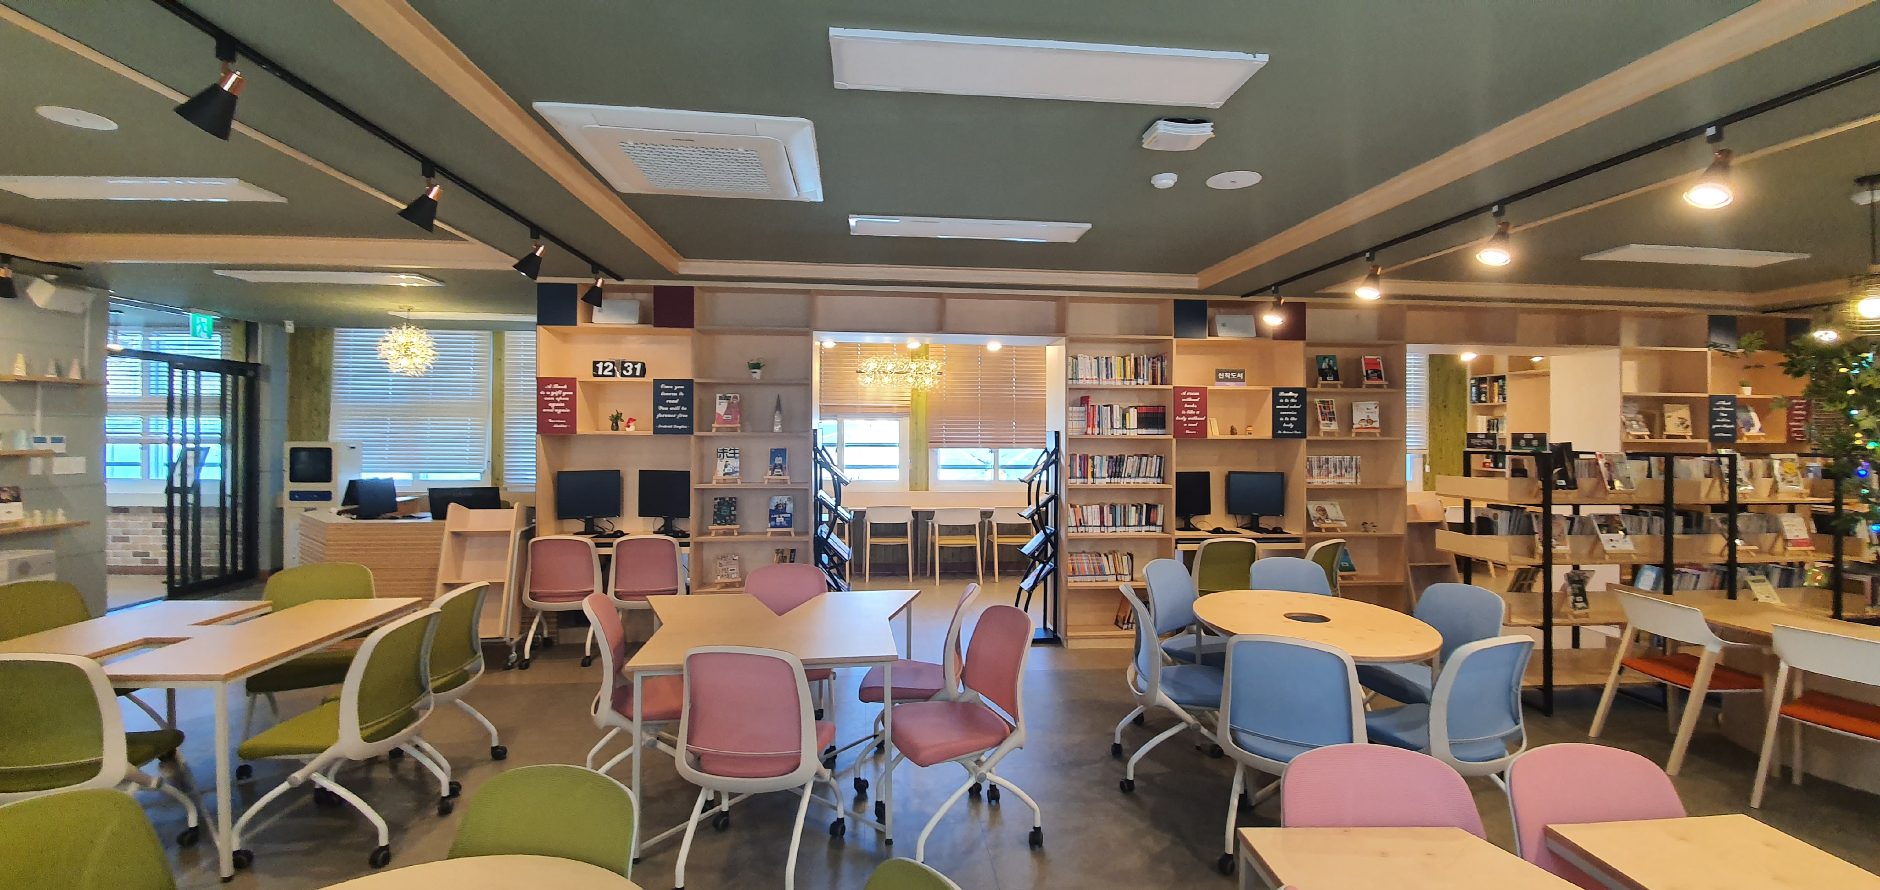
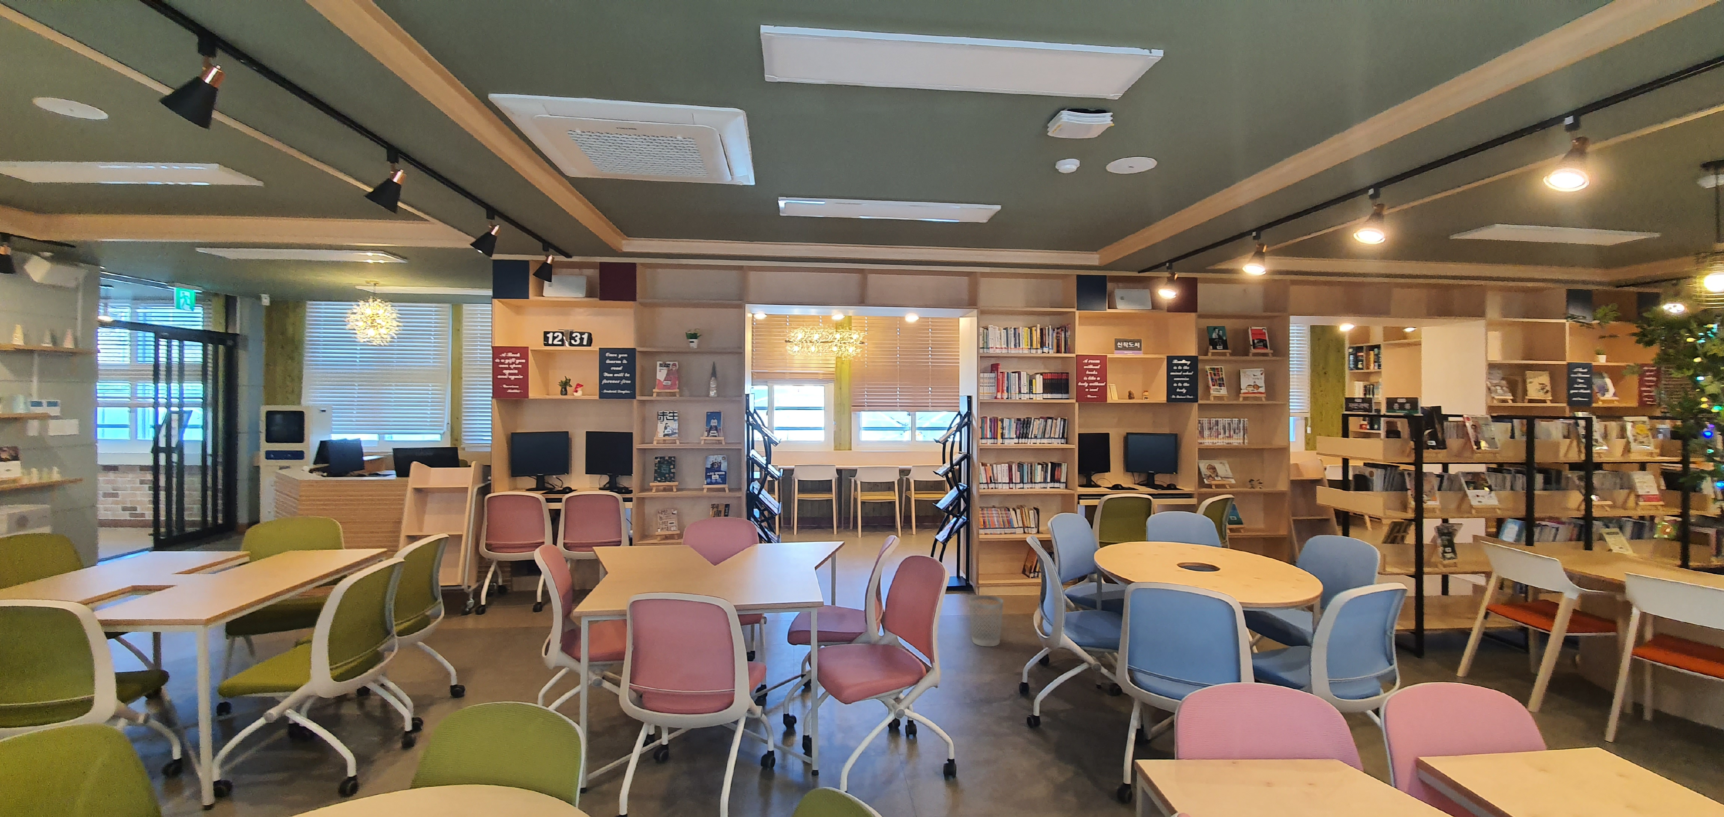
+ wastebasket [969,595,1004,647]
